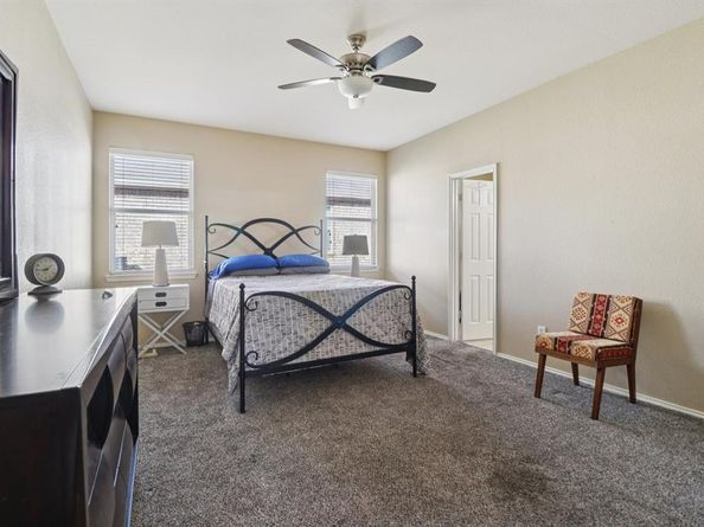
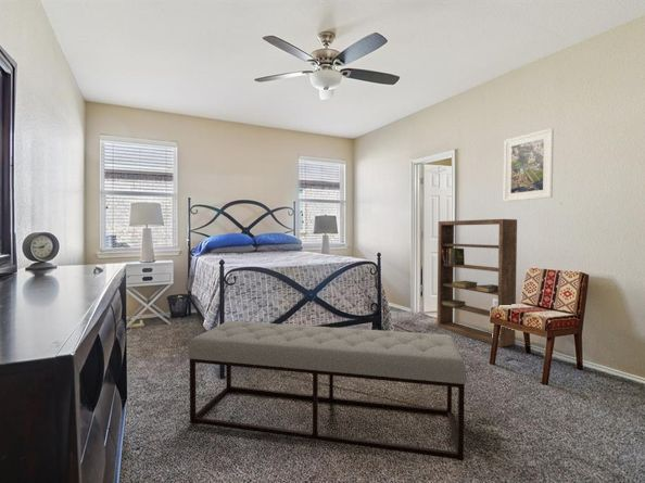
+ bench [188,320,468,462]
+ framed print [503,127,555,203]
+ bookshelf [437,218,518,348]
